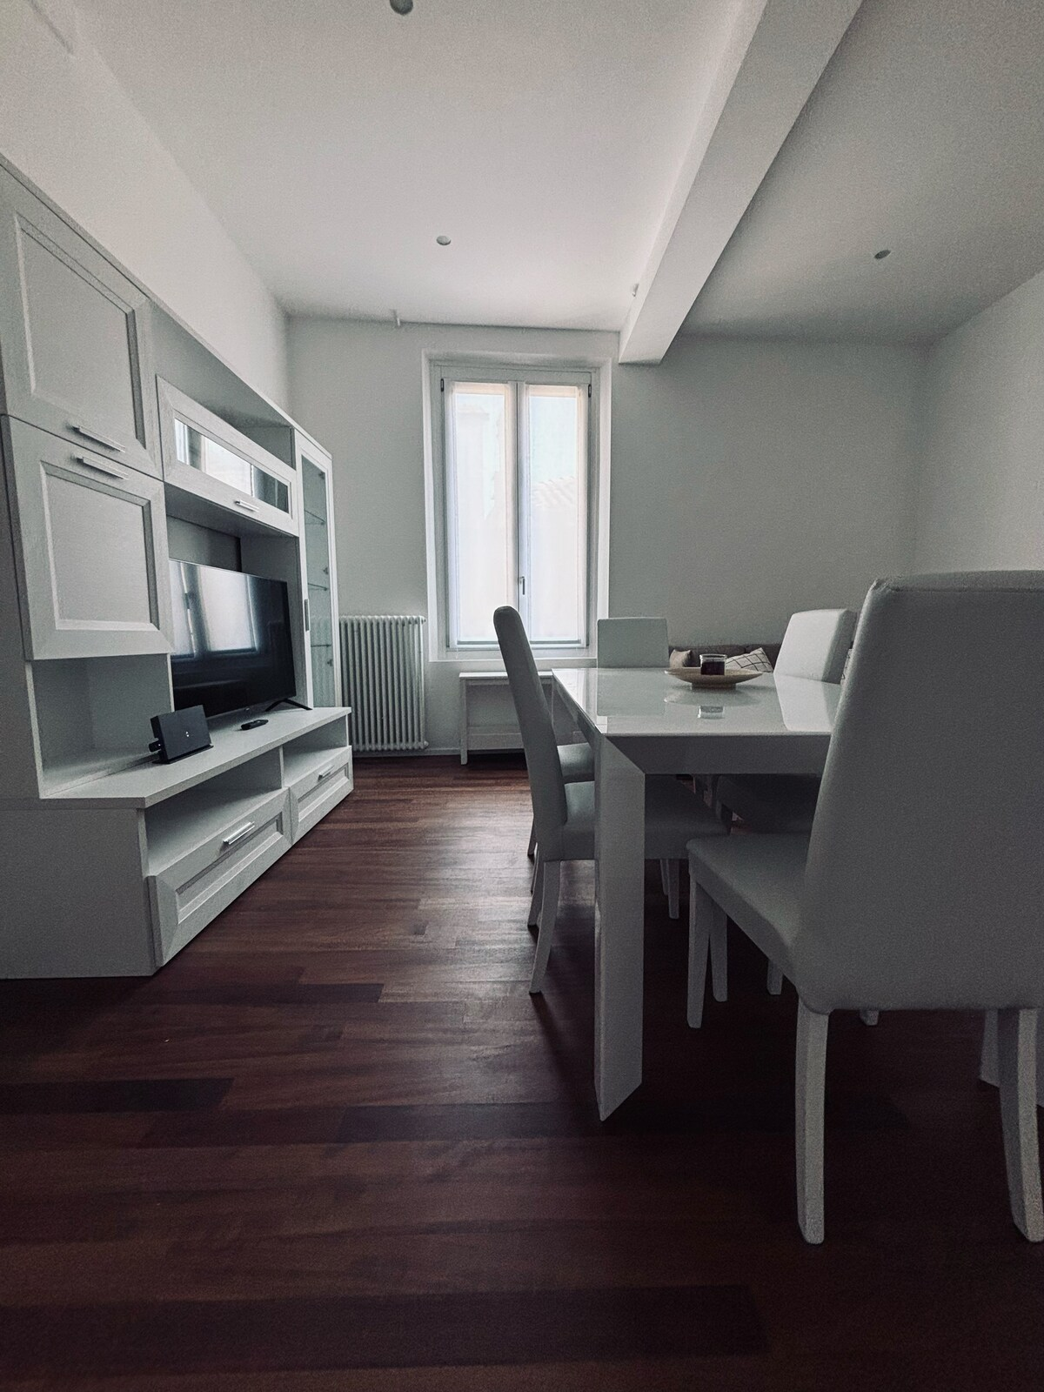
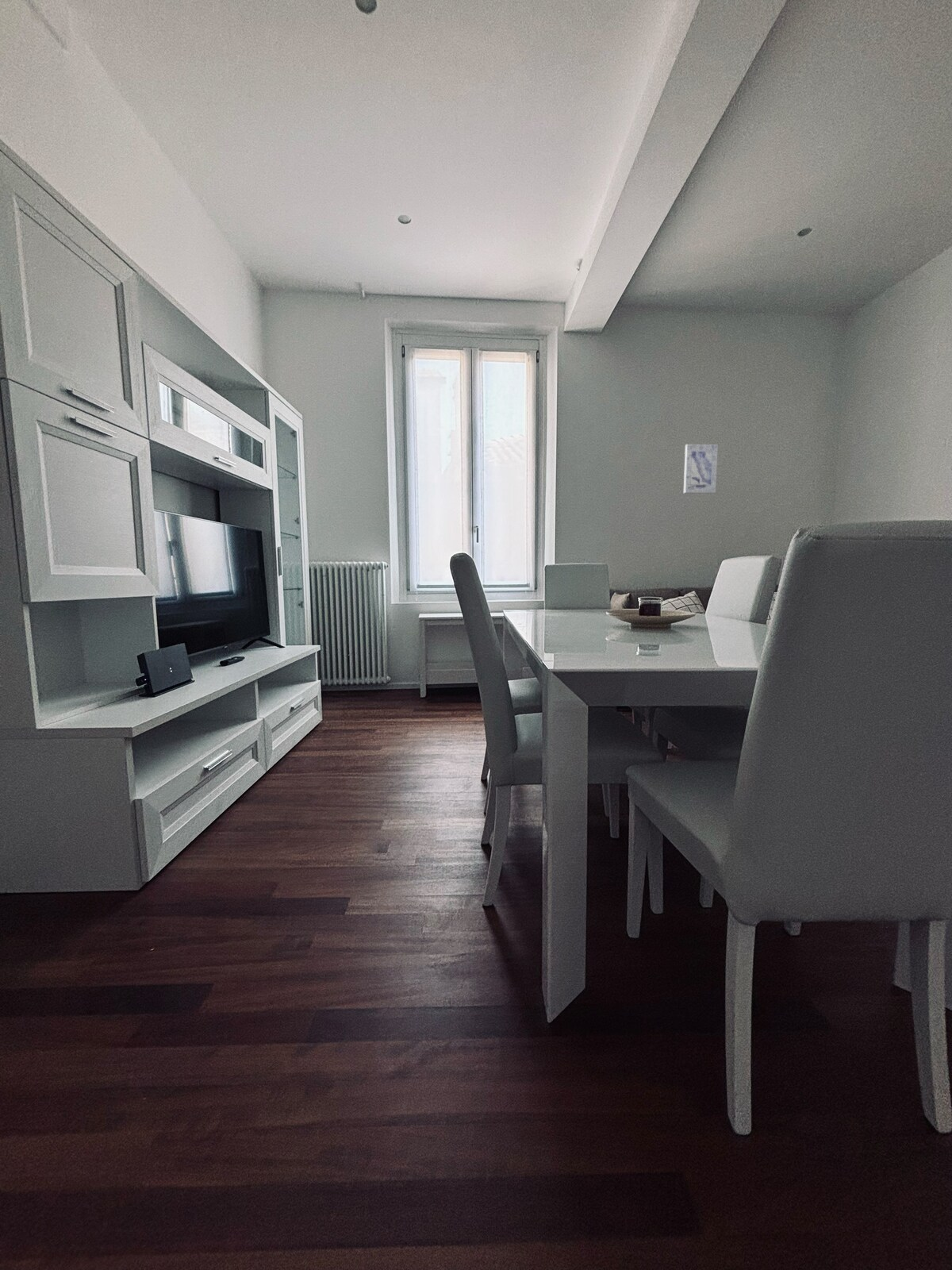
+ wall art [683,444,719,494]
